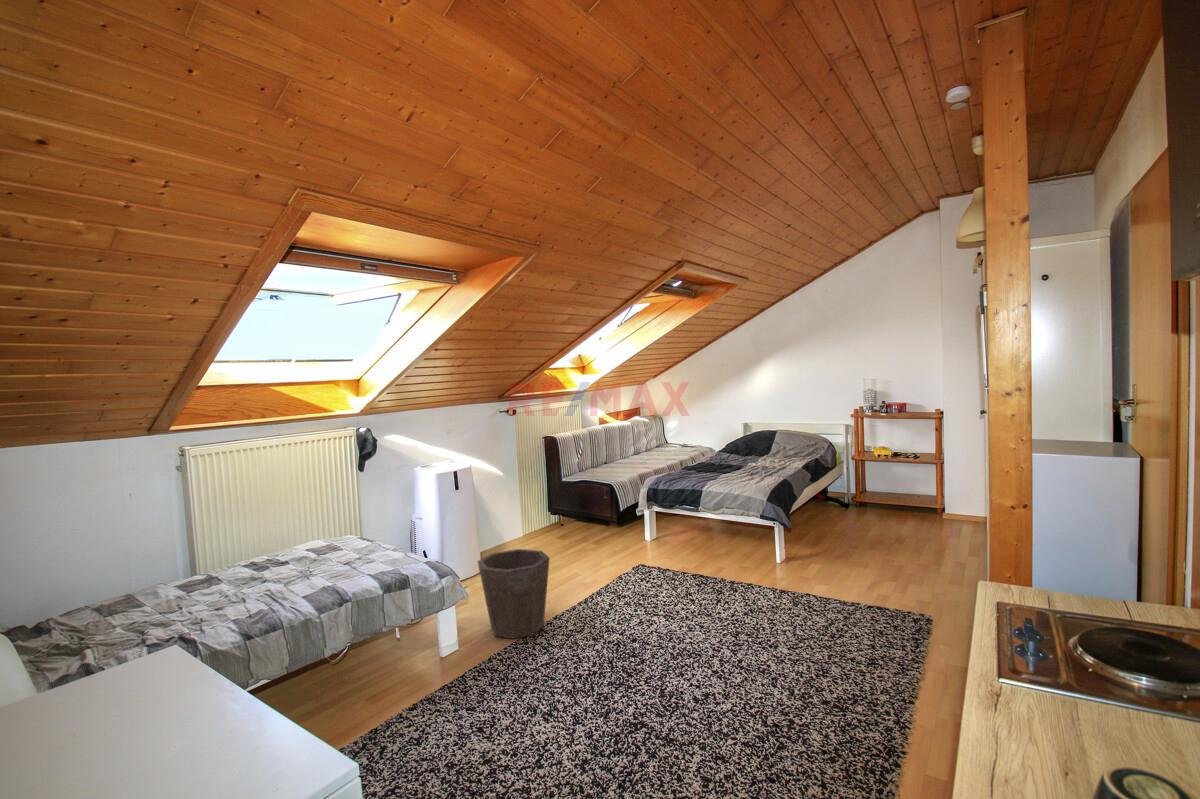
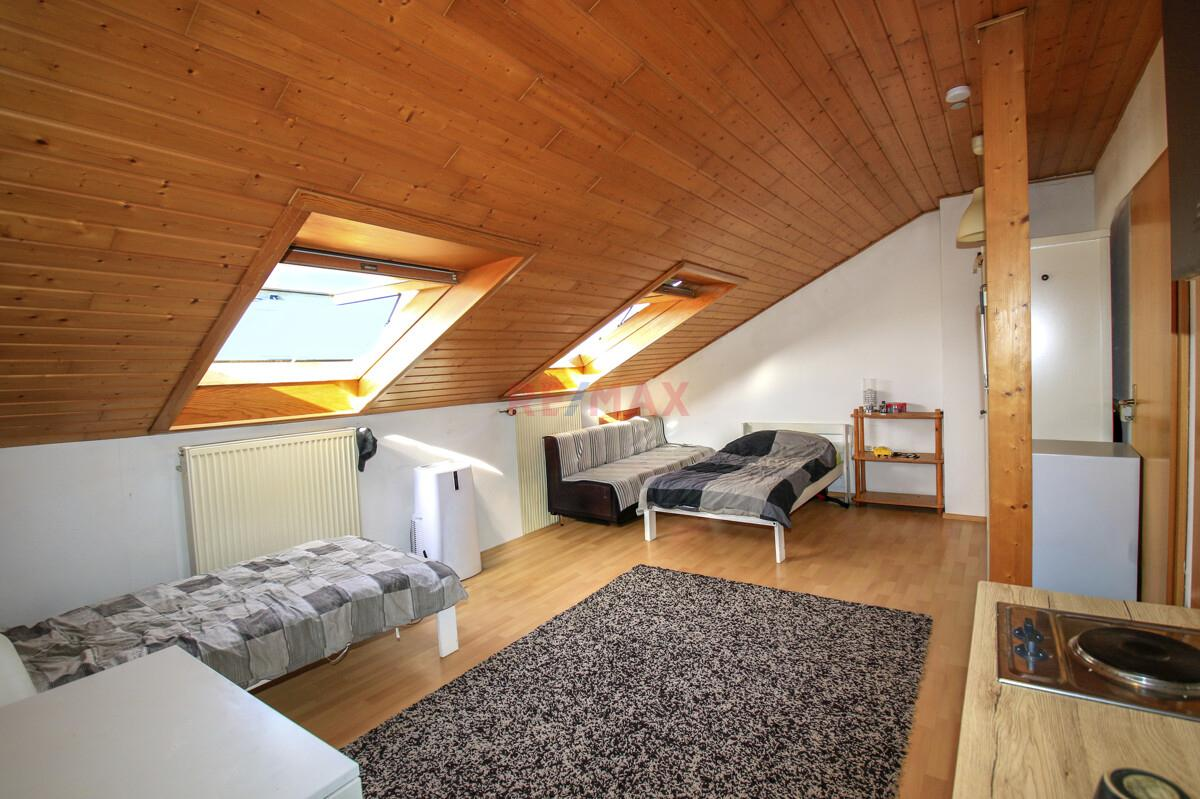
- waste bin [477,548,551,640]
